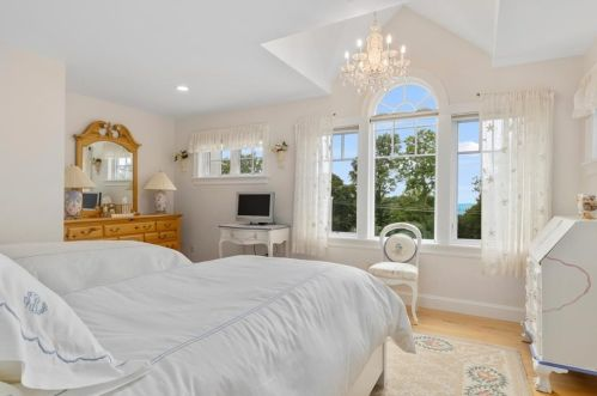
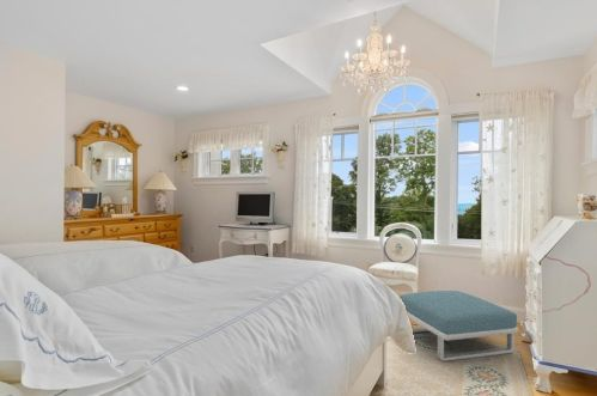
+ footstool [398,290,519,363]
